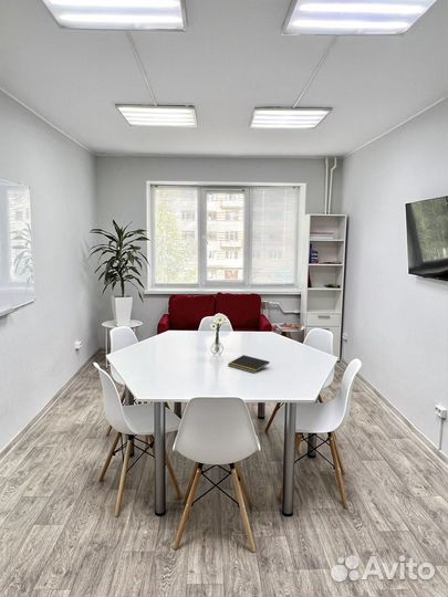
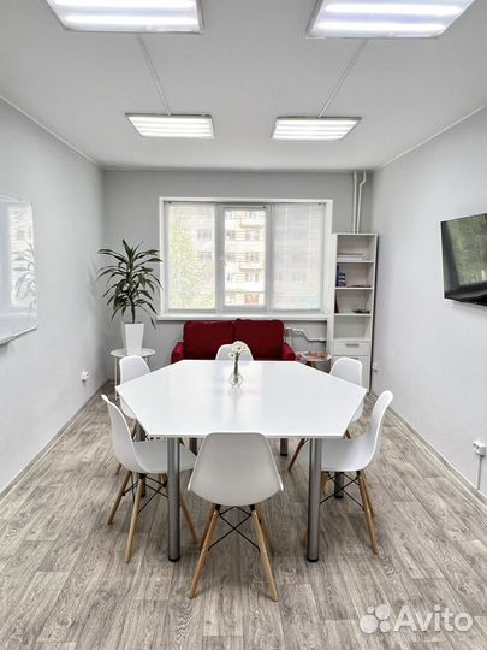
- notepad [227,354,270,374]
